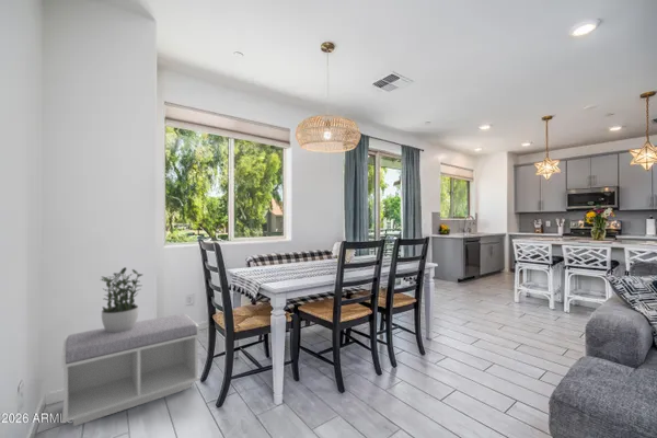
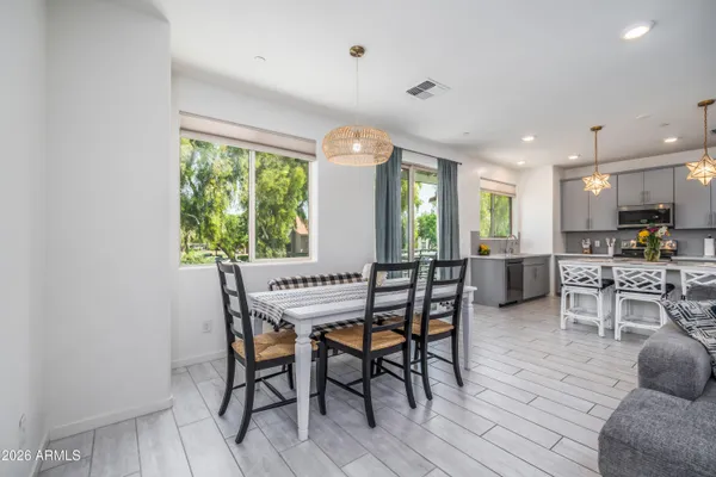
- bench [61,313,200,427]
- potted plant [100,266,145,332]
